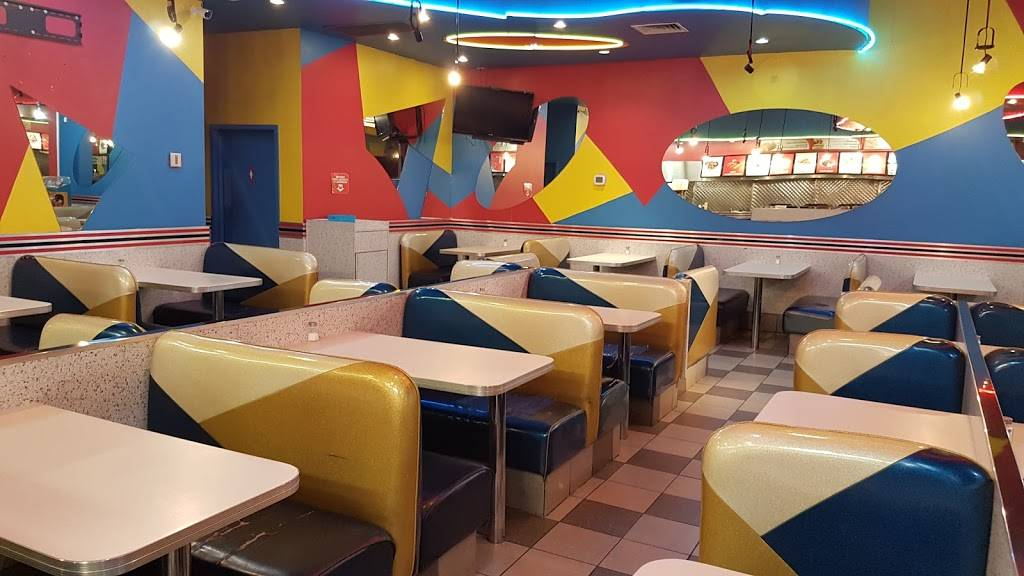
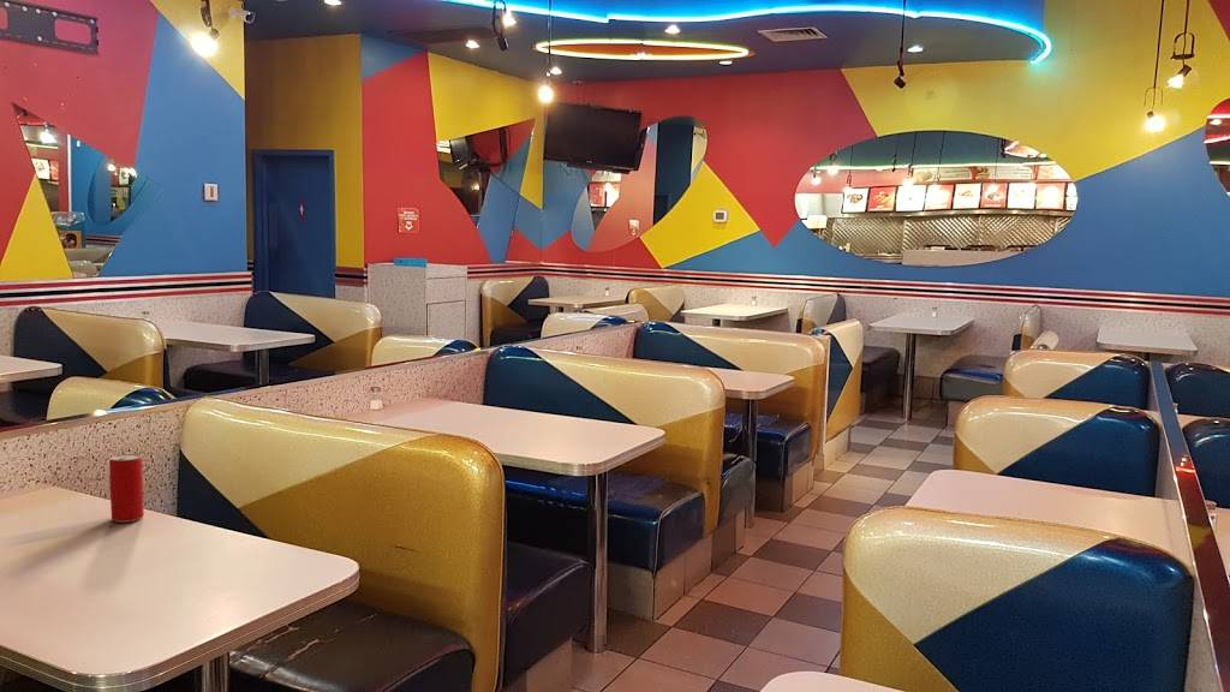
+ beverage can [108,453,145,523]
